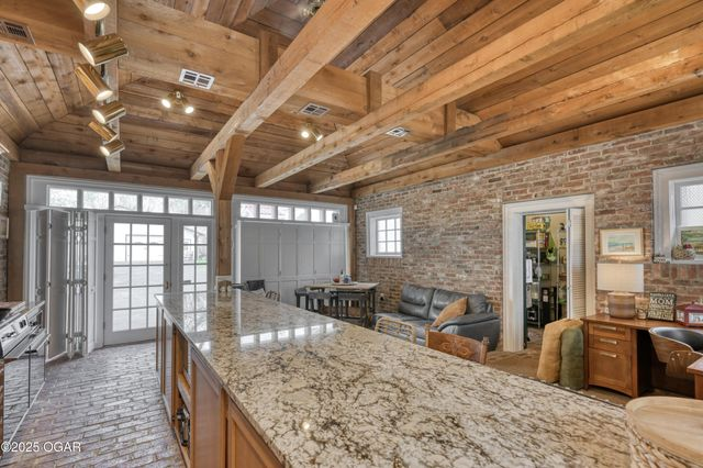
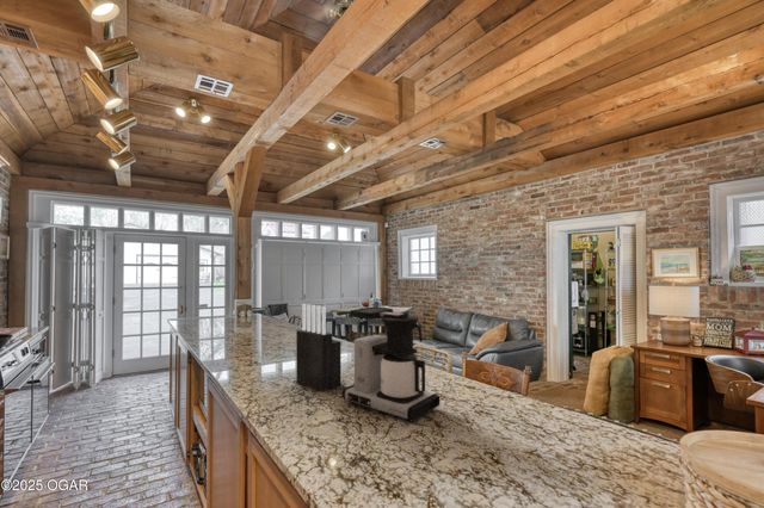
+ coffee maker [340,306,442,423]
+ knife block [295,303,343,392]
